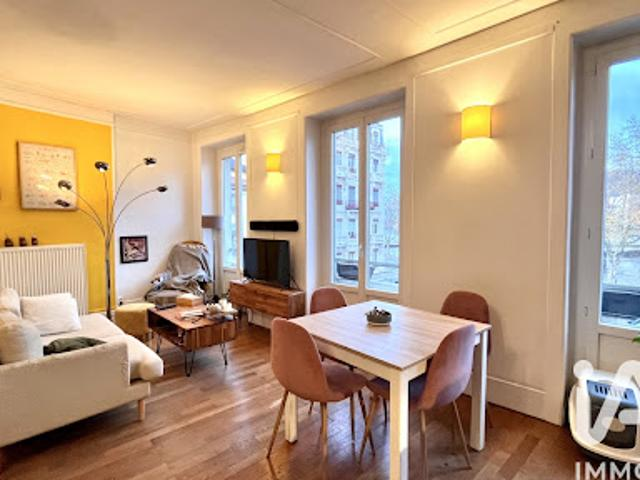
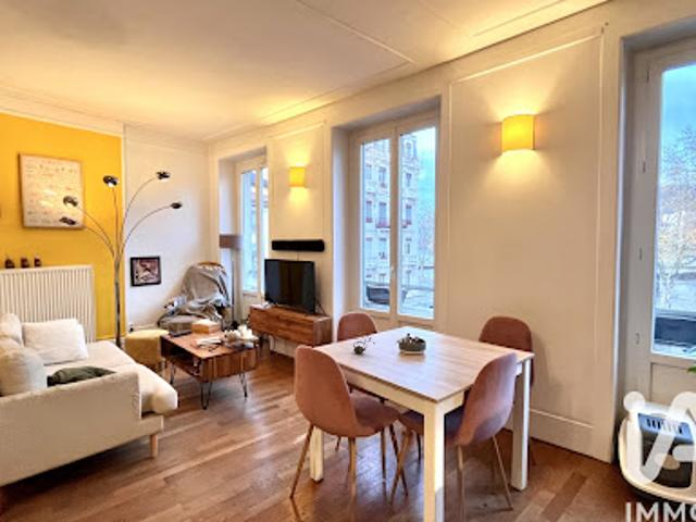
+ teapot [352,326,376,355]
